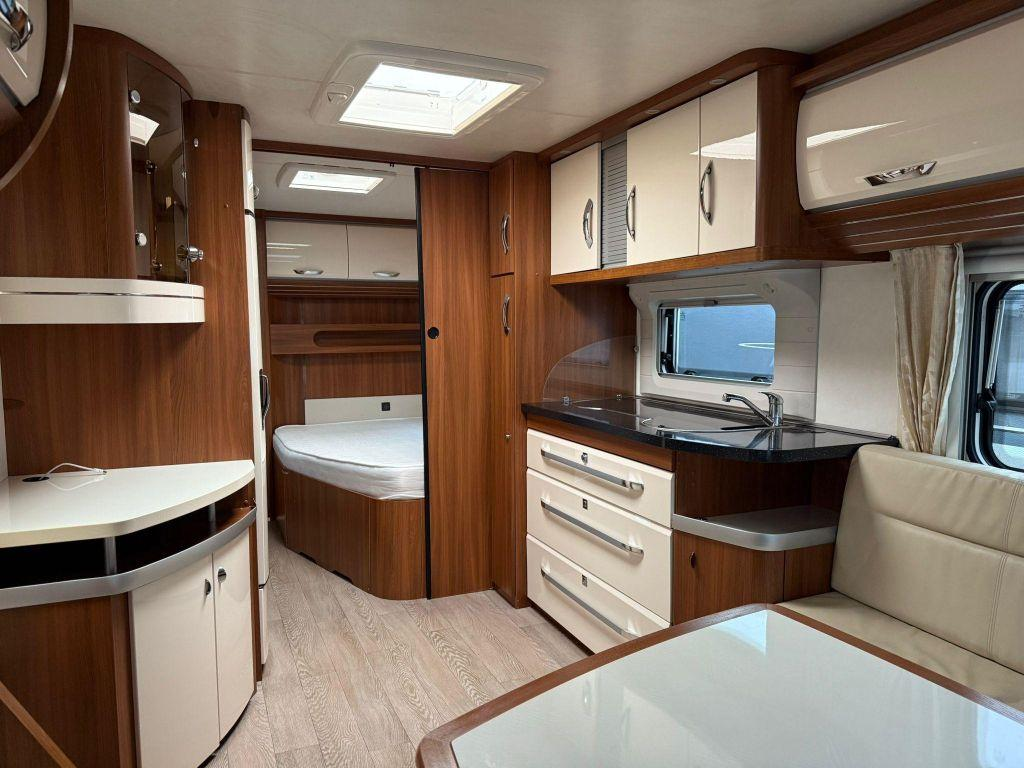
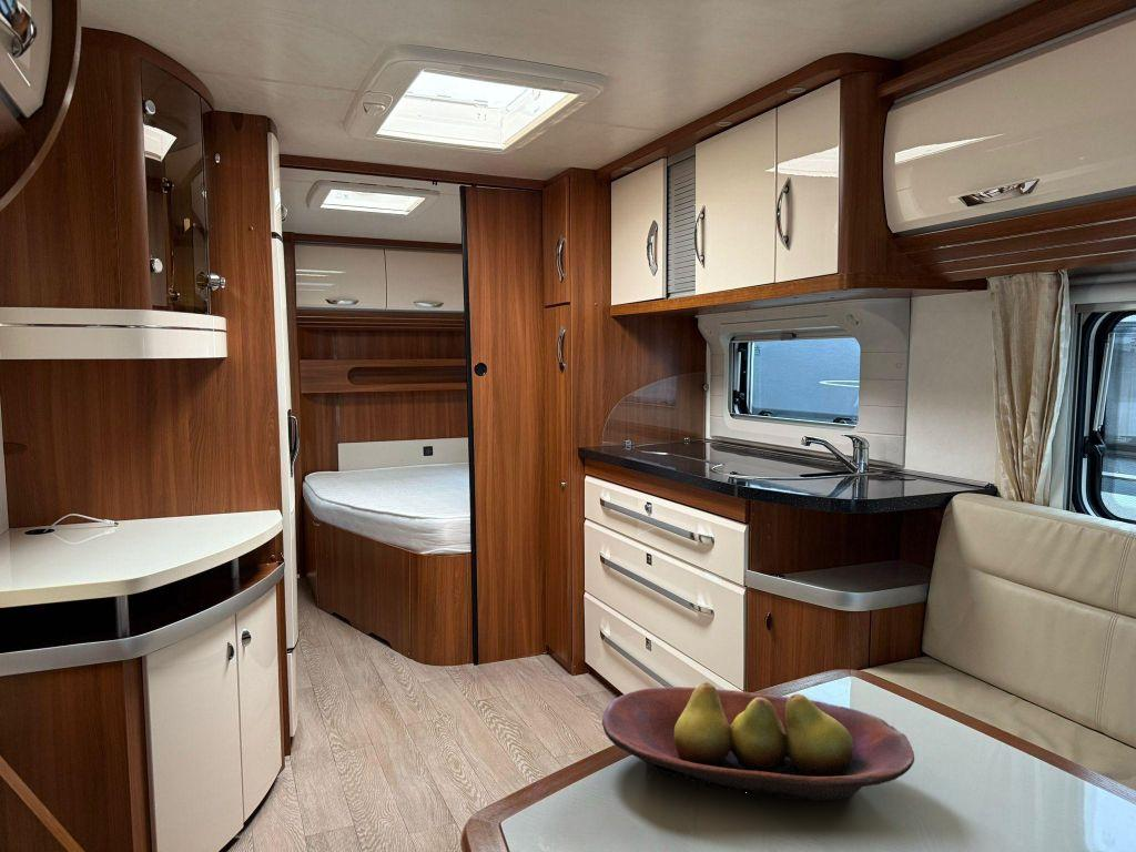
+ fruit bowl [601,681,915,802]
